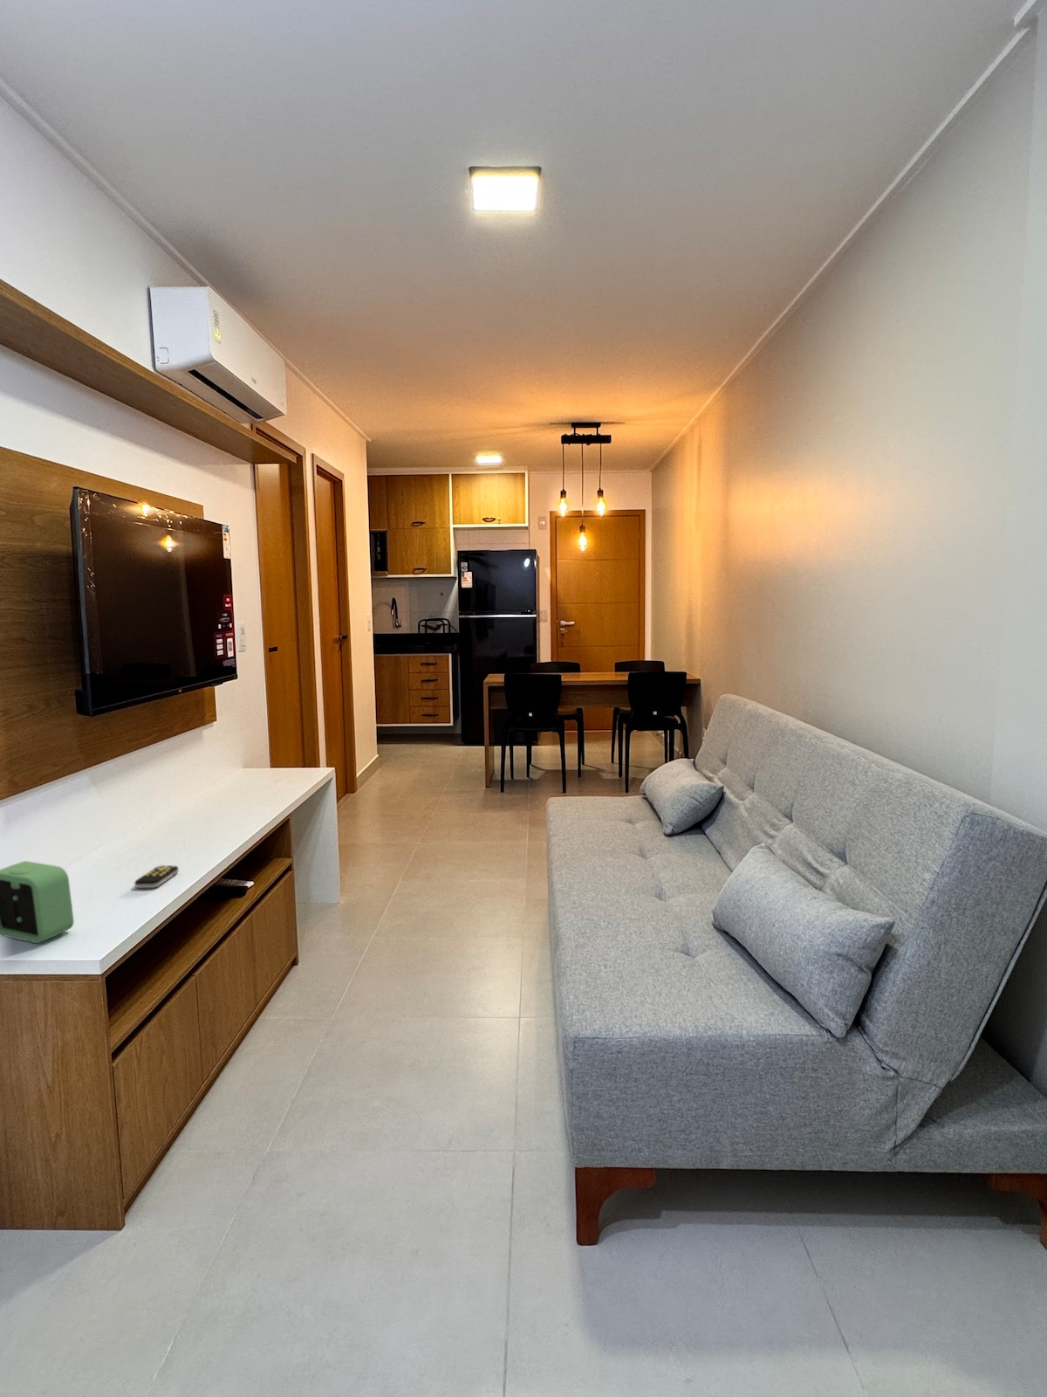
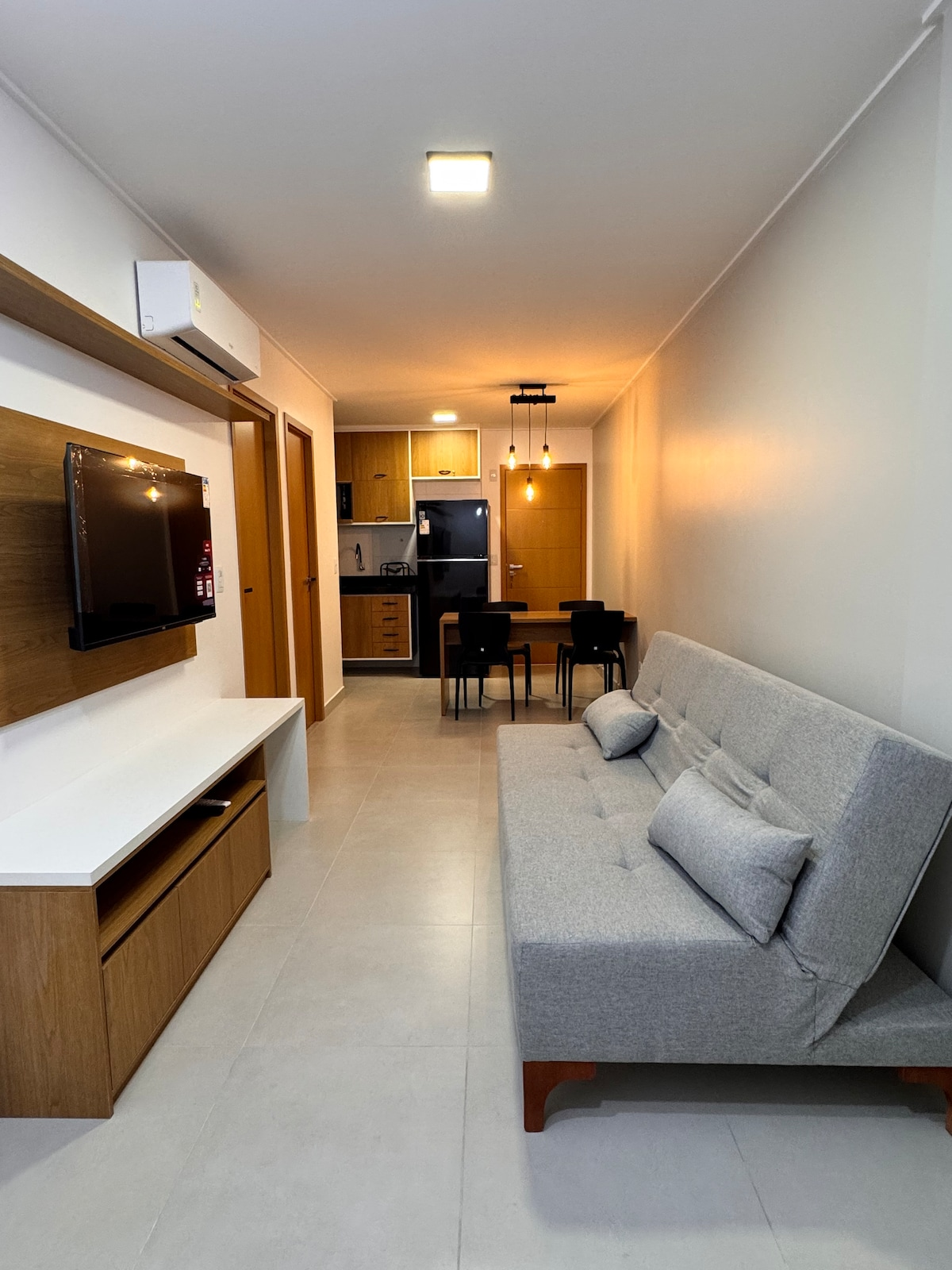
- remote control [133,865,179,889]
- alarm clock [0,860,75,944]
